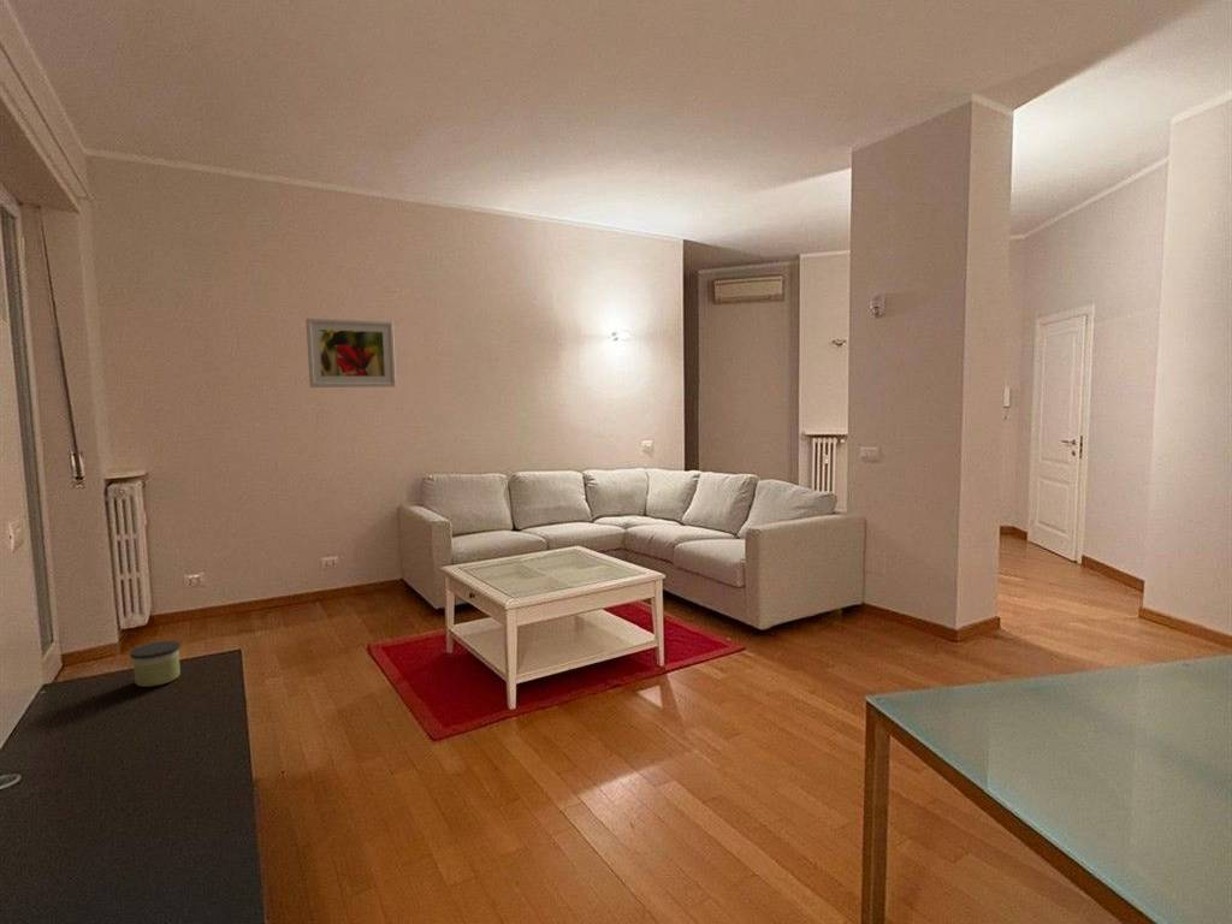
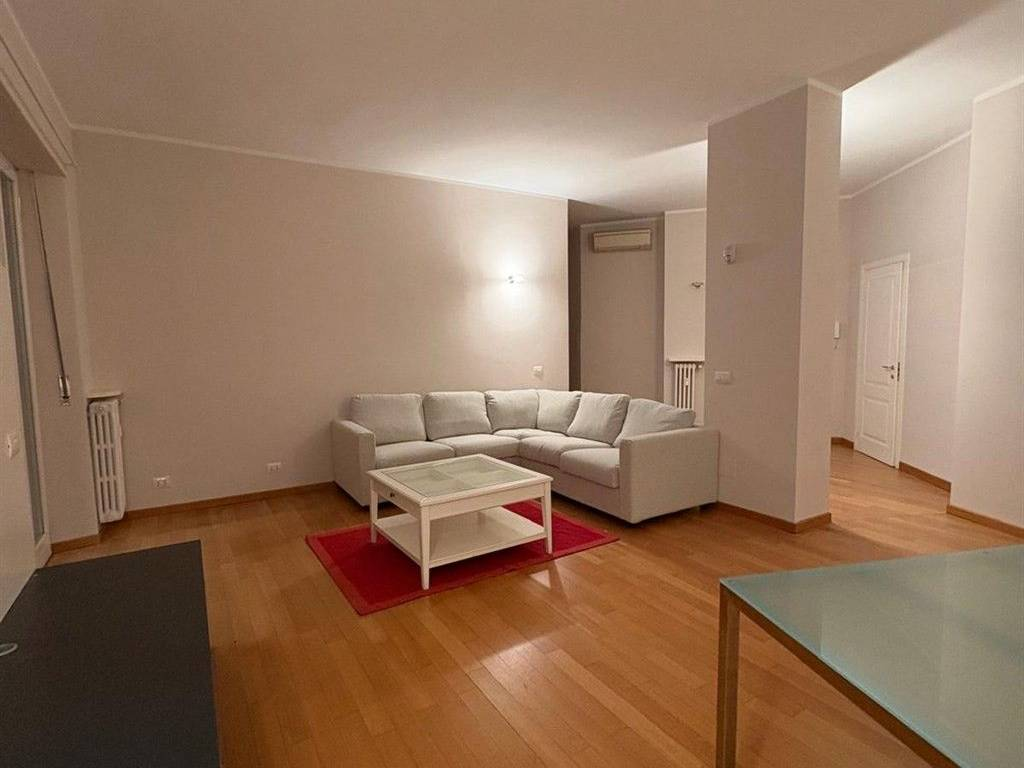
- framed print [304,316,397,389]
- candle [129,640,182,688]
